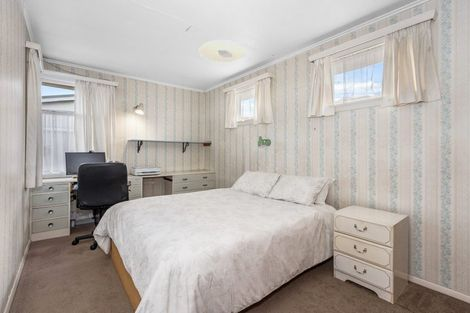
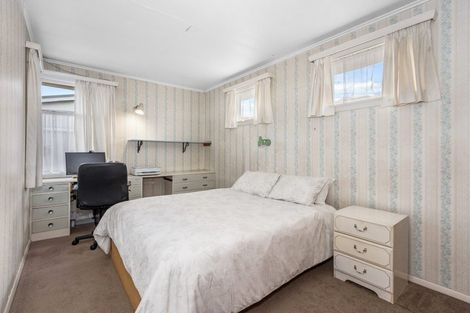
- ceiling light [198,39,246,63]
